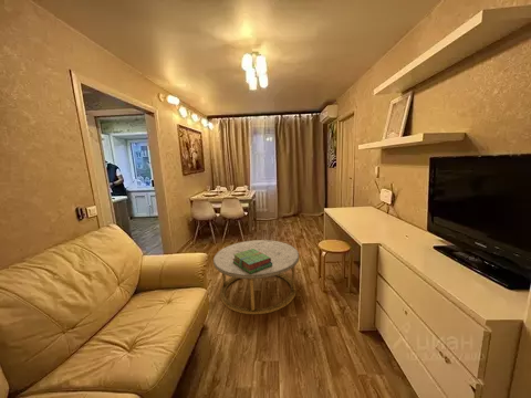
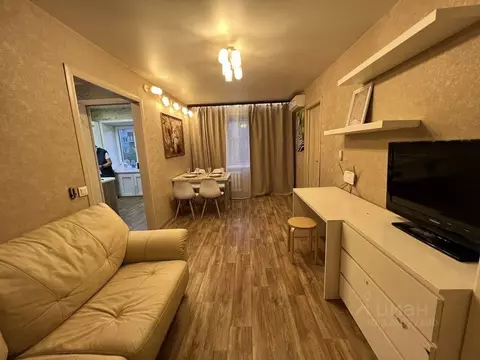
- stack of books [232,249,272,274]
- coffee table [212,239,300,315]
